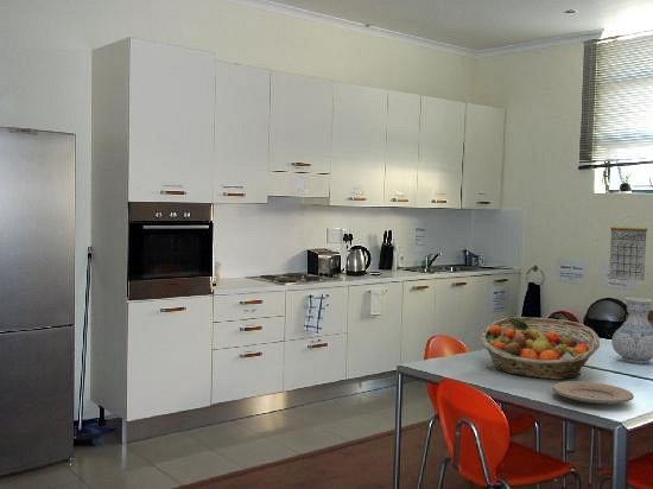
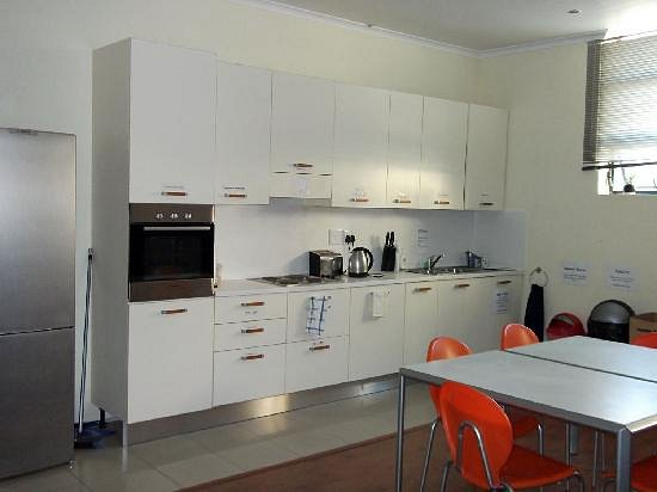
- fruit basket [478,316,601,381]
- plate [551,380,635,406]
- calendar [608,215,648,281]
- vase [610,297,653,364]
